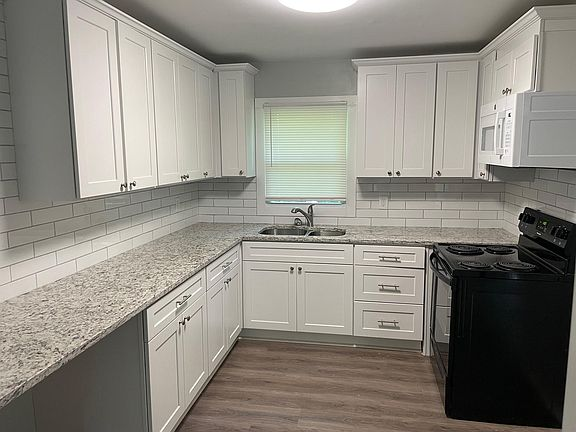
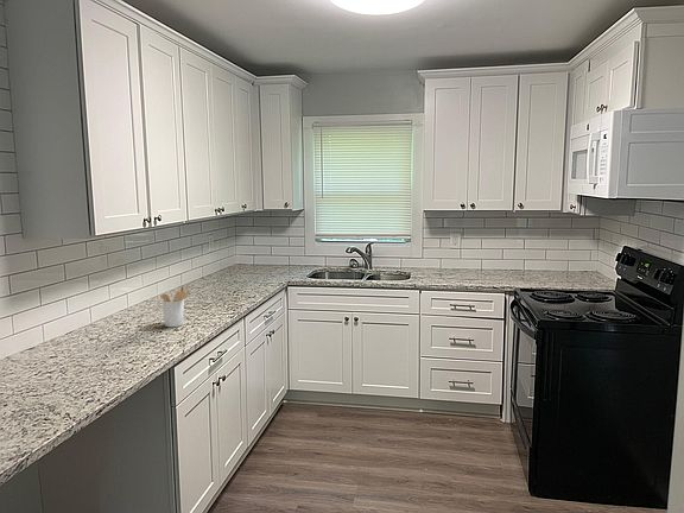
+ utensil holder [159,284,192,328]
